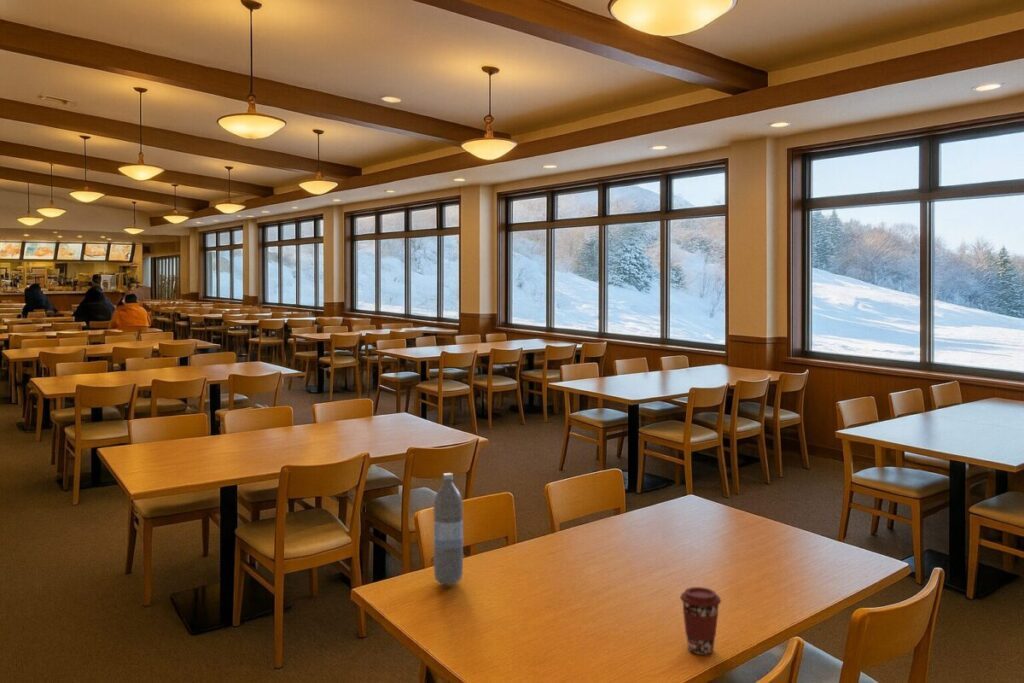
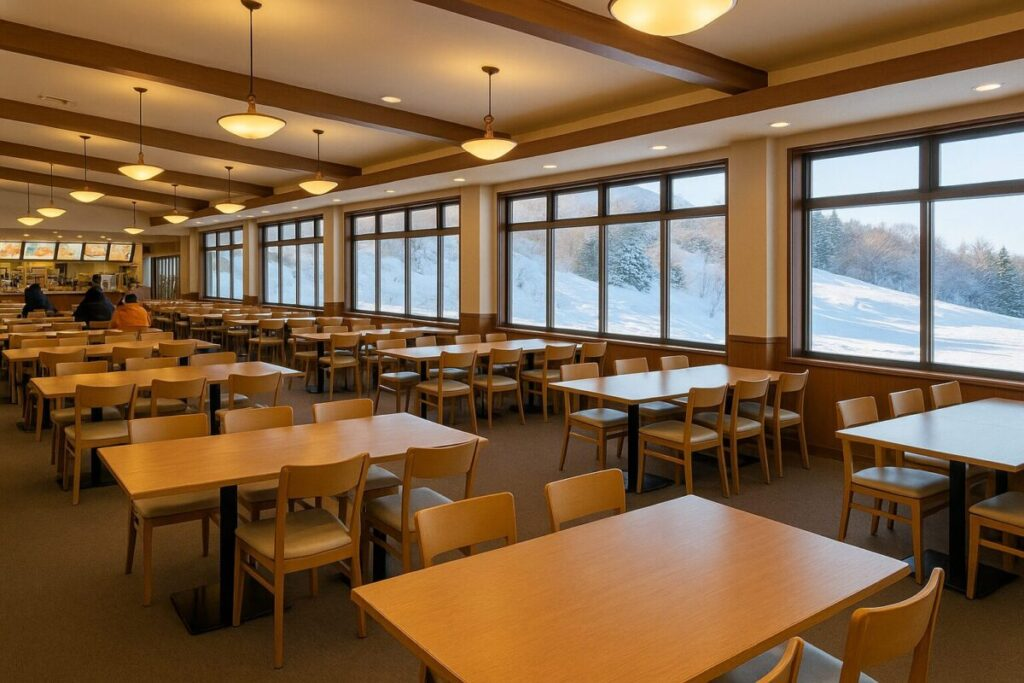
- coffee cup [679,586,722,656]
- water bottle [432,472,464,586]
